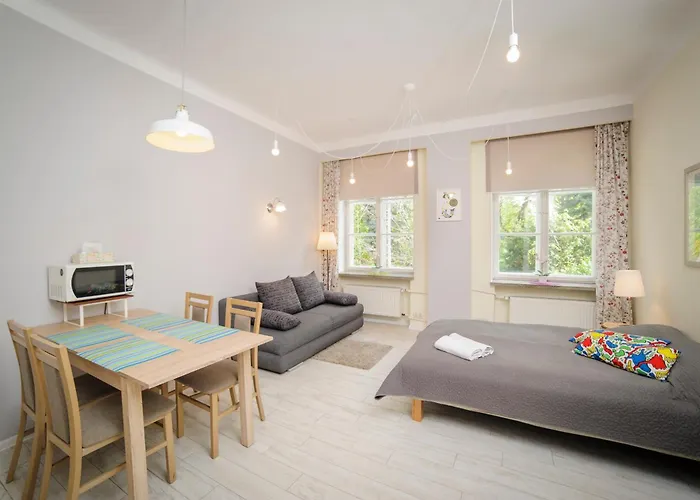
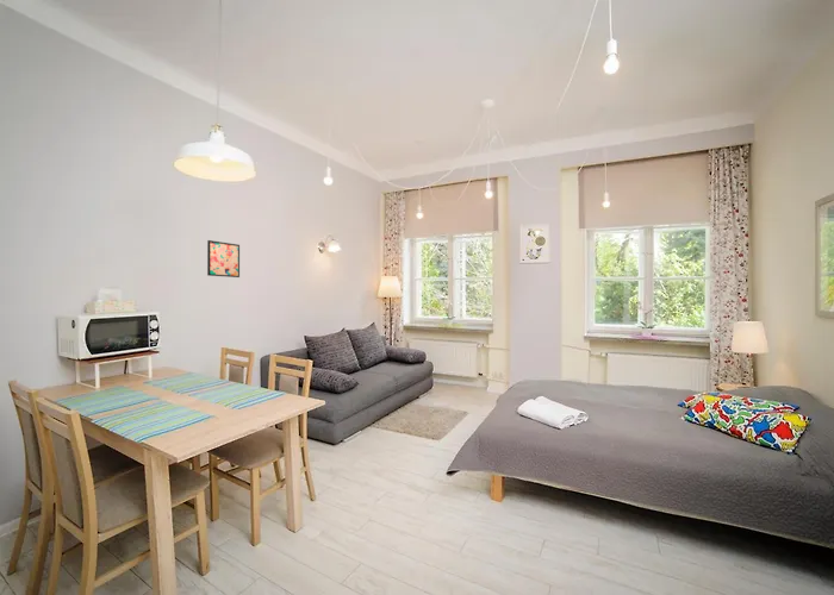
+ wall art [206,239,241,278]
